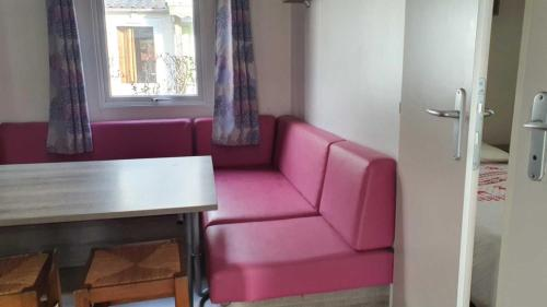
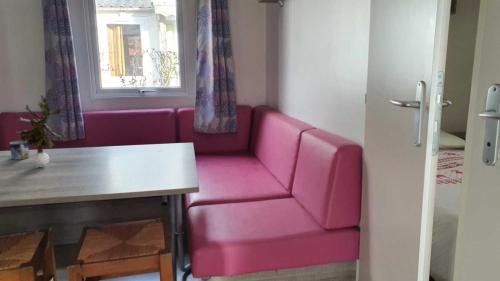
+ mug [9,140,31,161]
+ potted plant [16,94,70,168]
